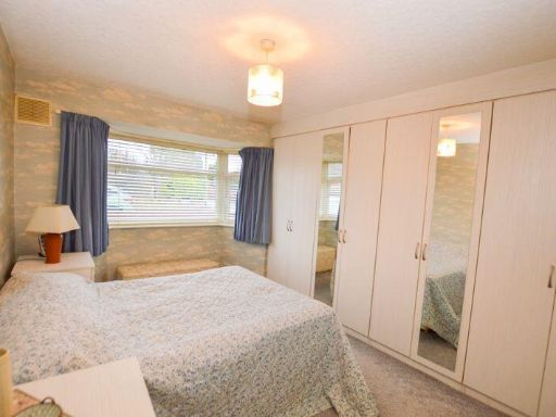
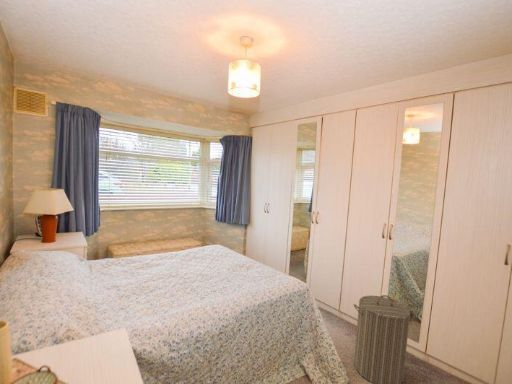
+ laundry hamper [353,294,416,384]
